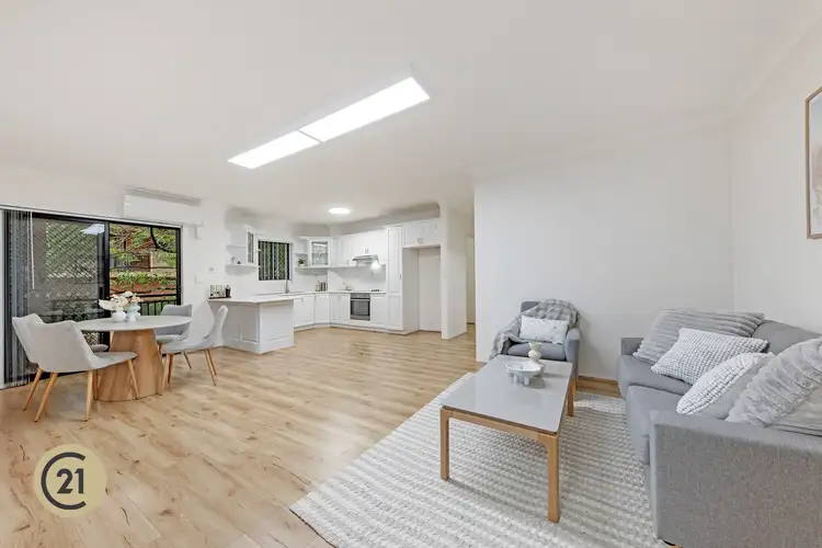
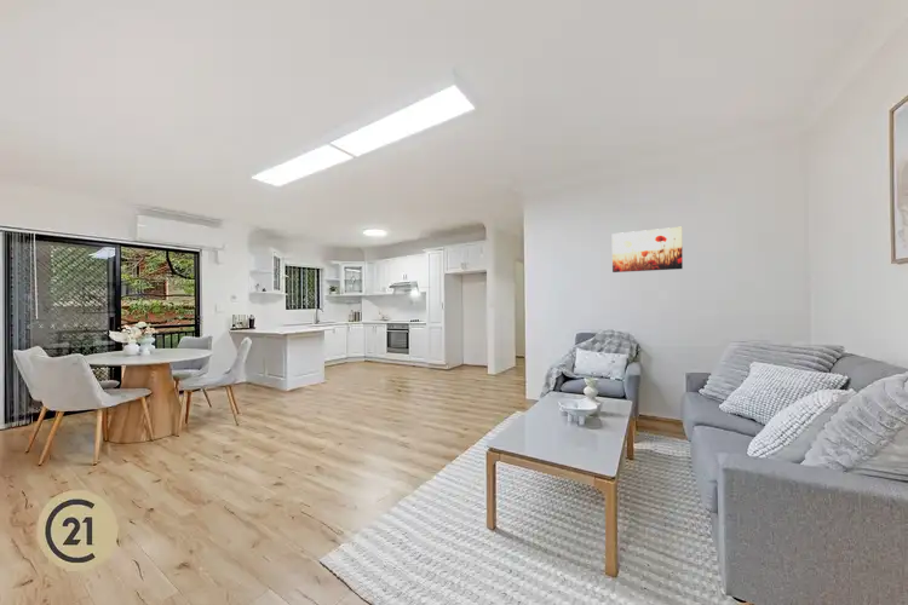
+ wall art [611,226,684,273]
